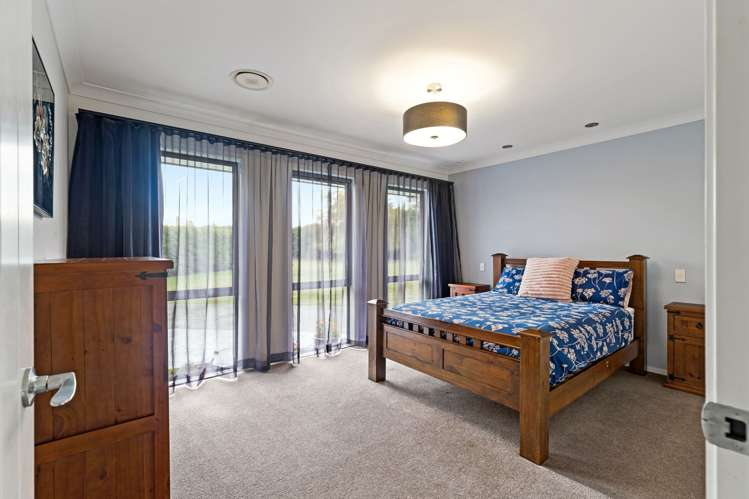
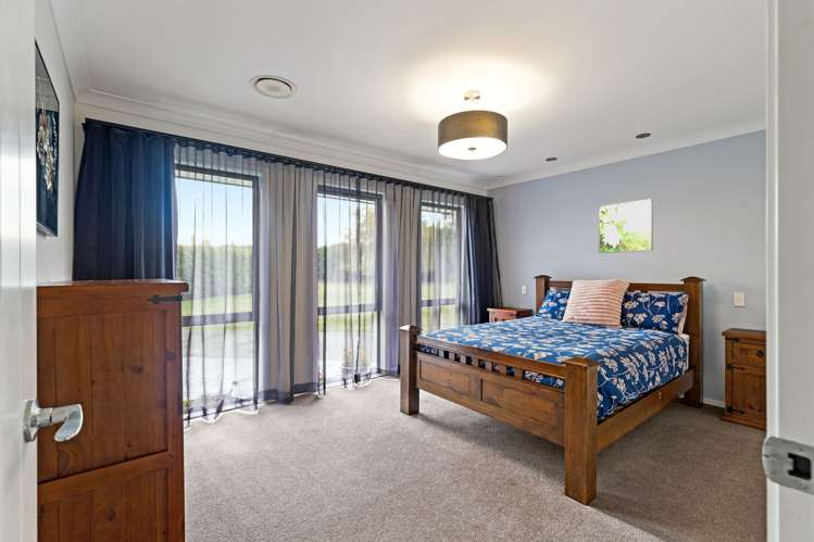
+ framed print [598,198,654,254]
